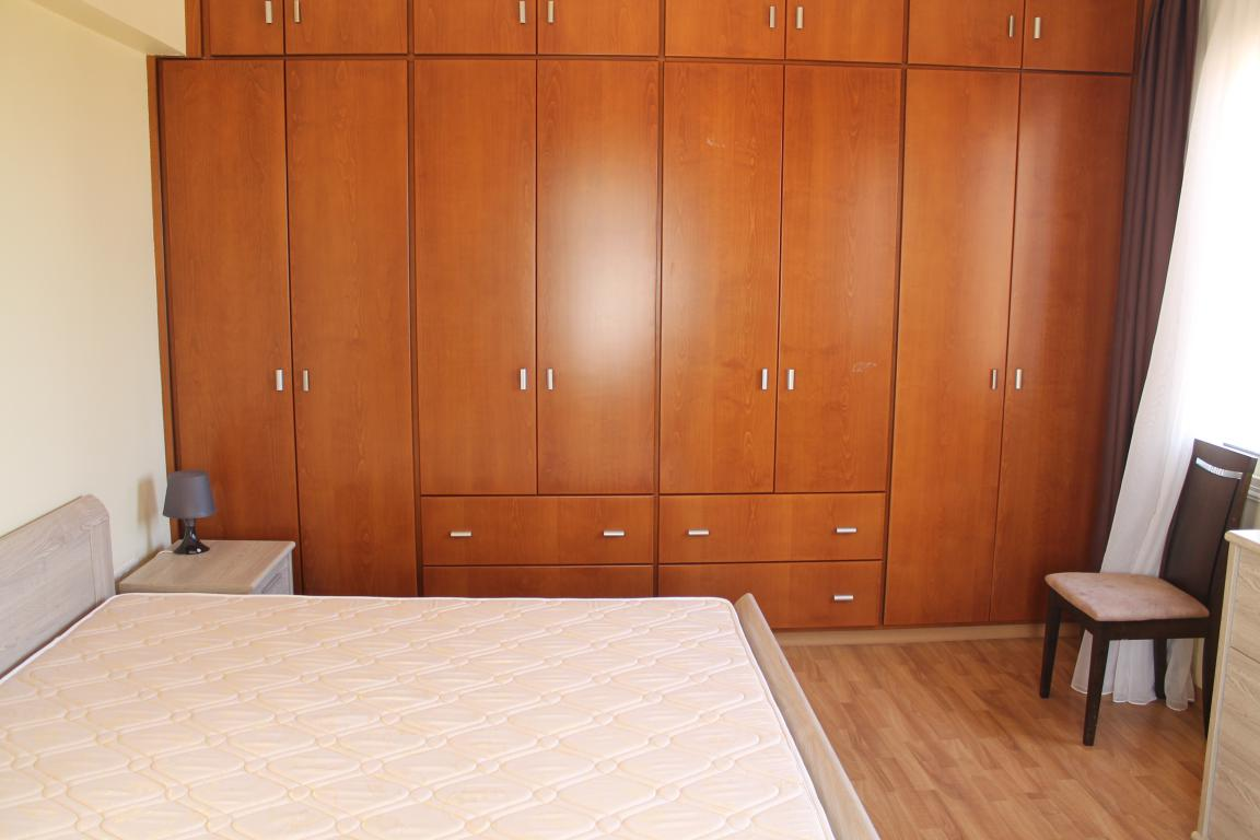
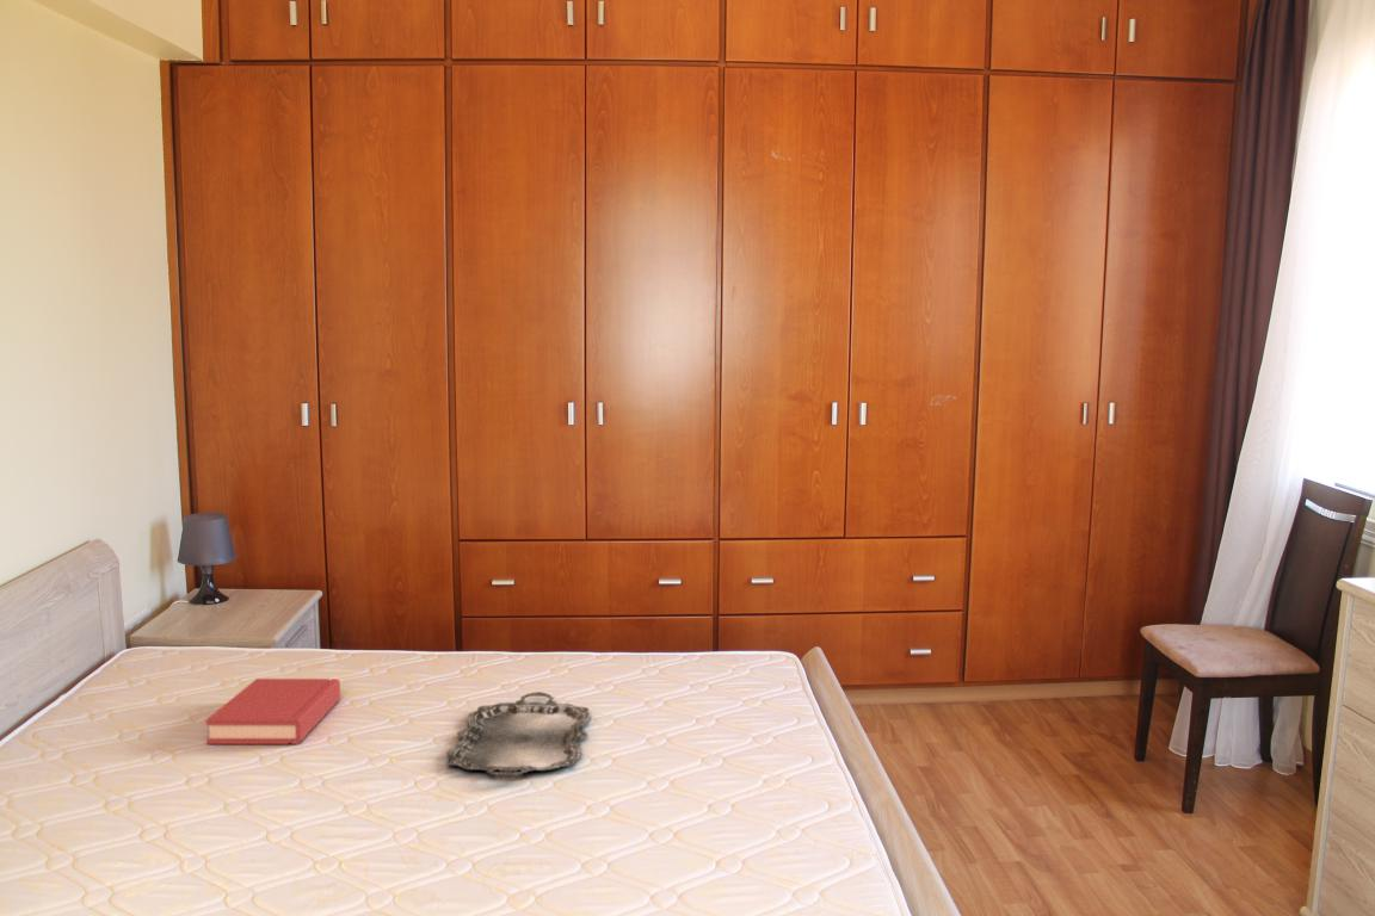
+ hardback book [204,677,341,745]
+ serving tray [445,691,592,778]
